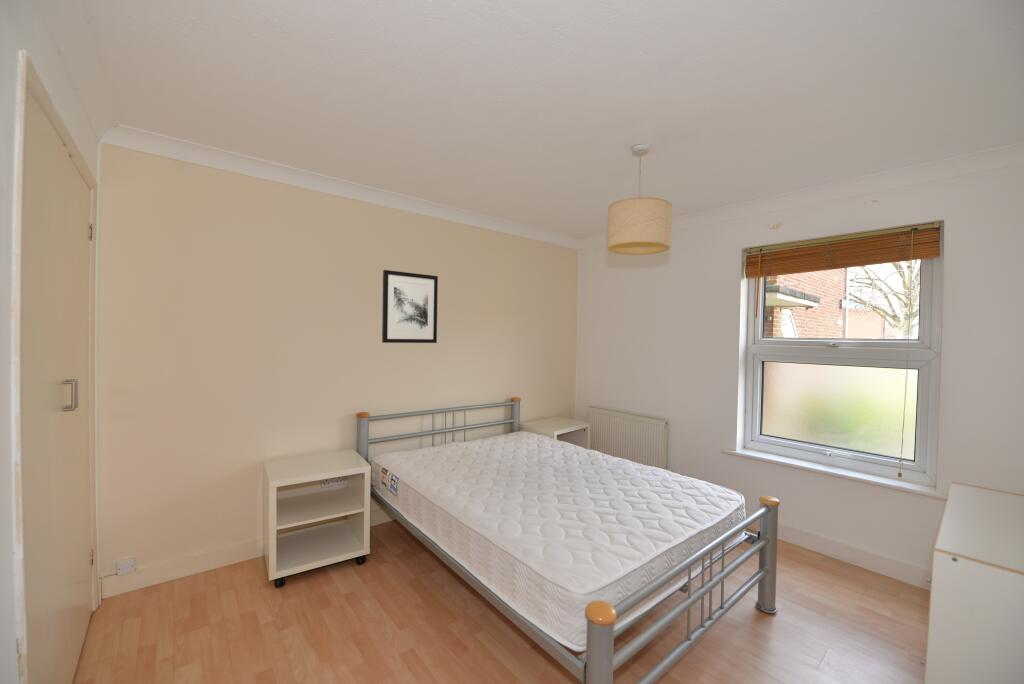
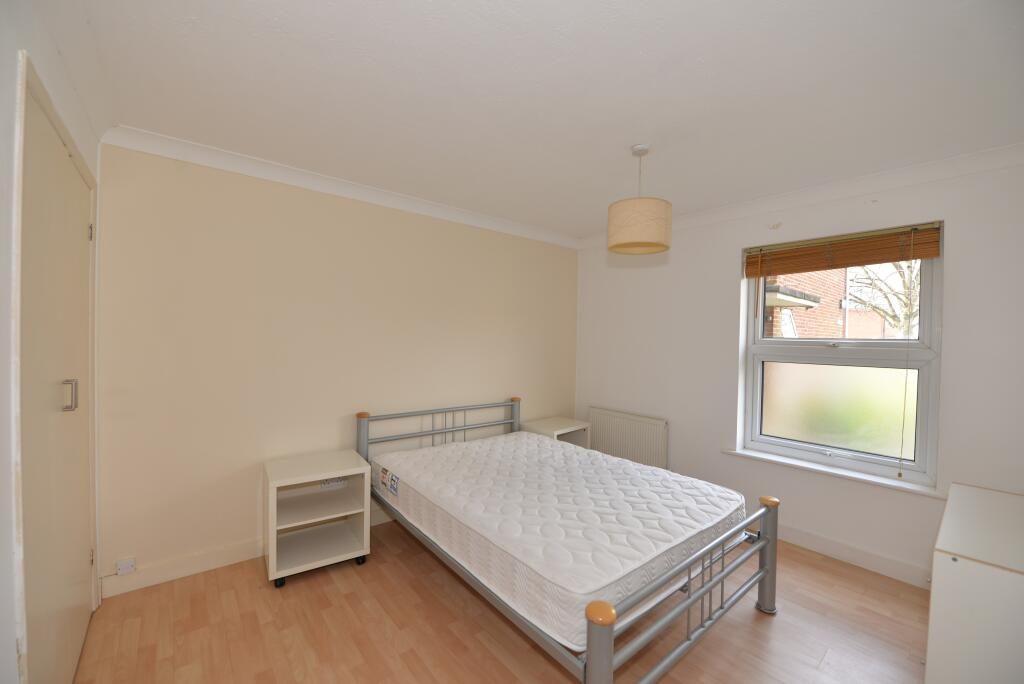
- wall art [381,269,439,344]
